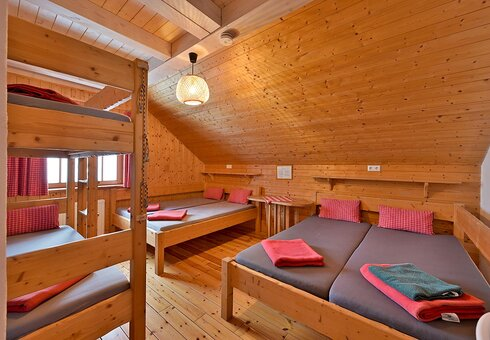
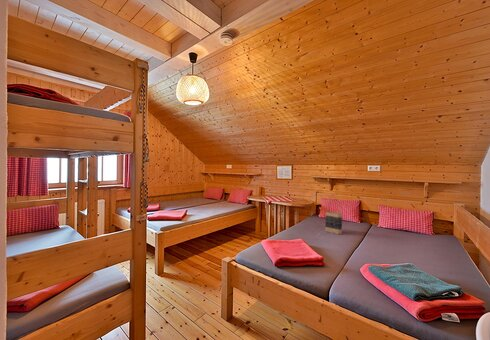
+ bag [324,196,343,235]
